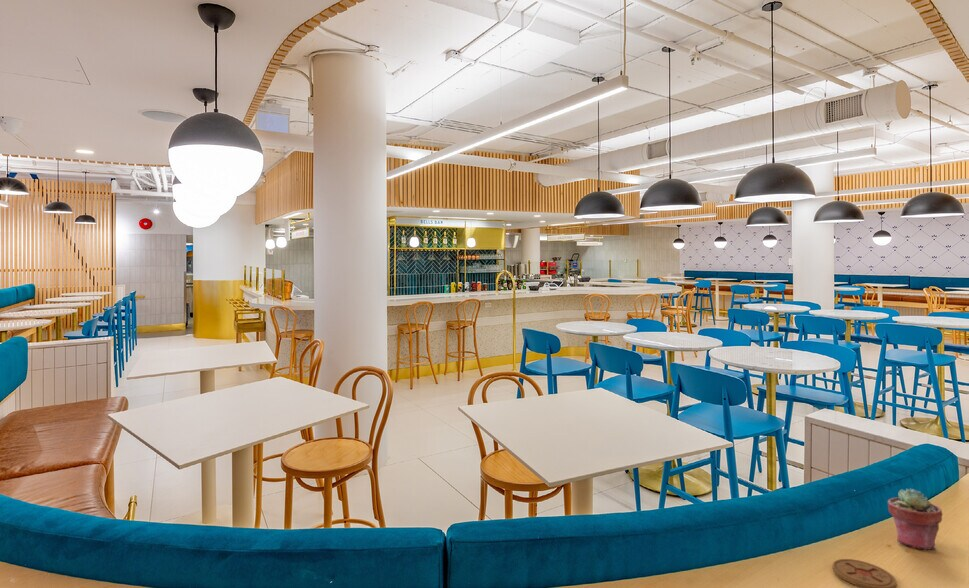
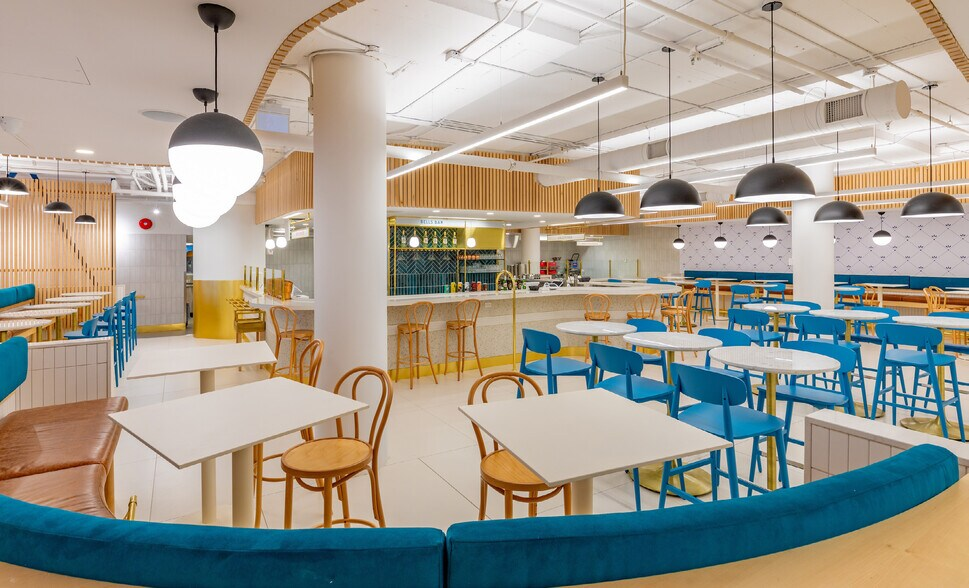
- potted succulent [887,488,944,551]
- coaster [831,558,898,588]
